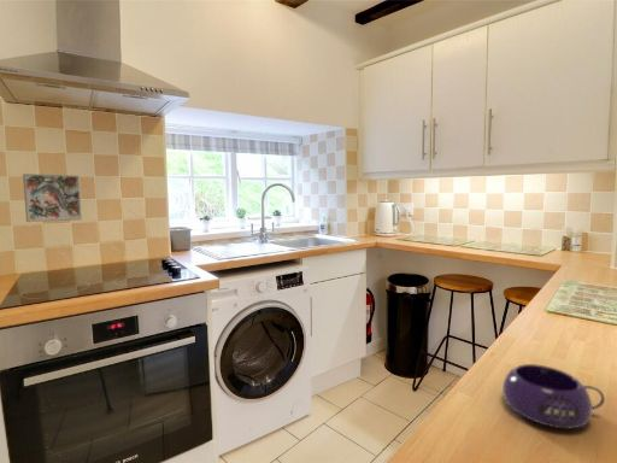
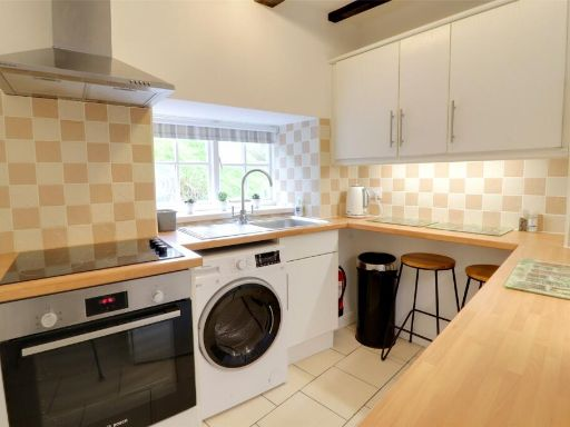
- bowl [501,363,606,429]
- decorative tile [22,172,83,223]
